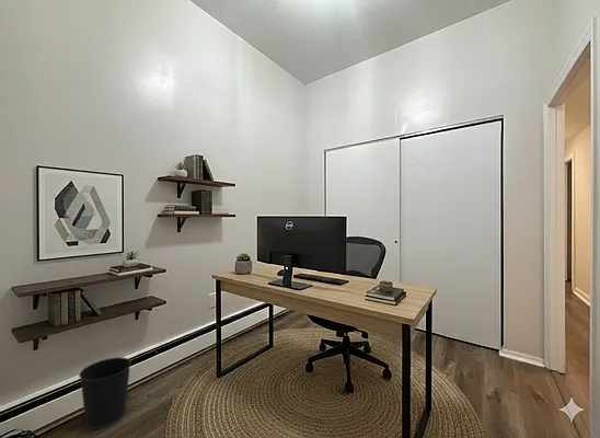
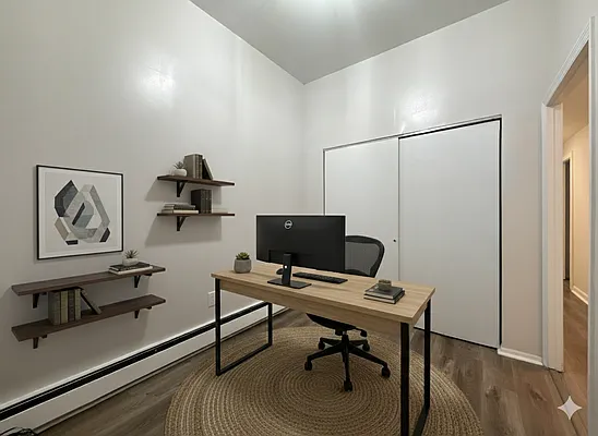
- wastebasket [78,356,132,430]
